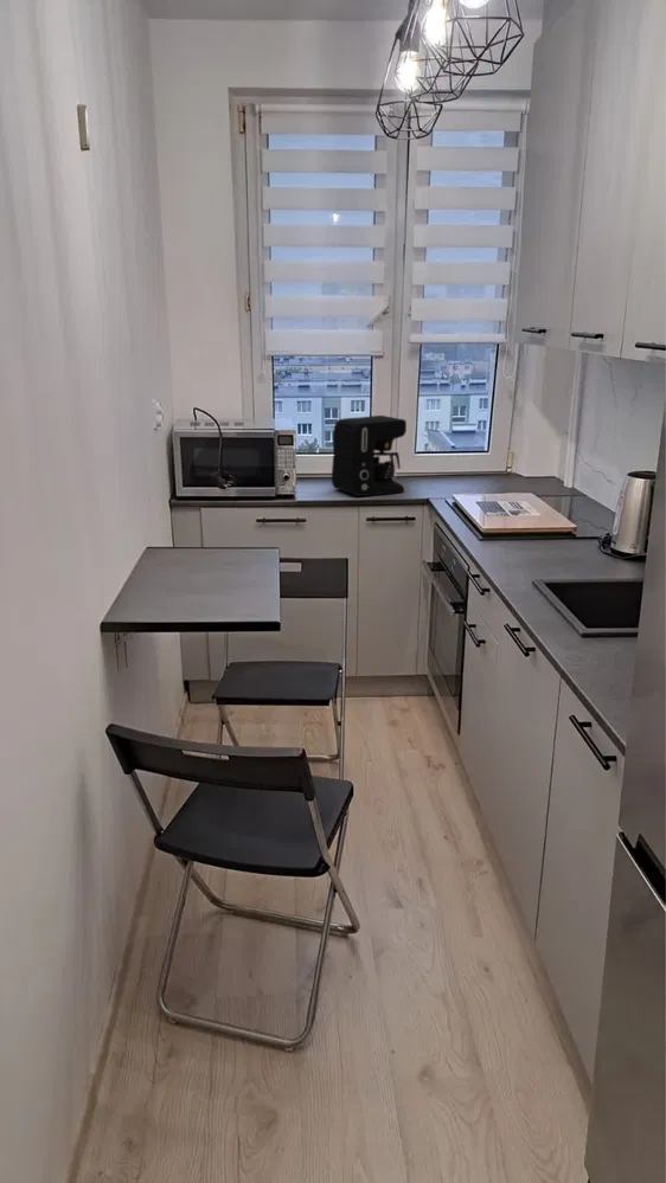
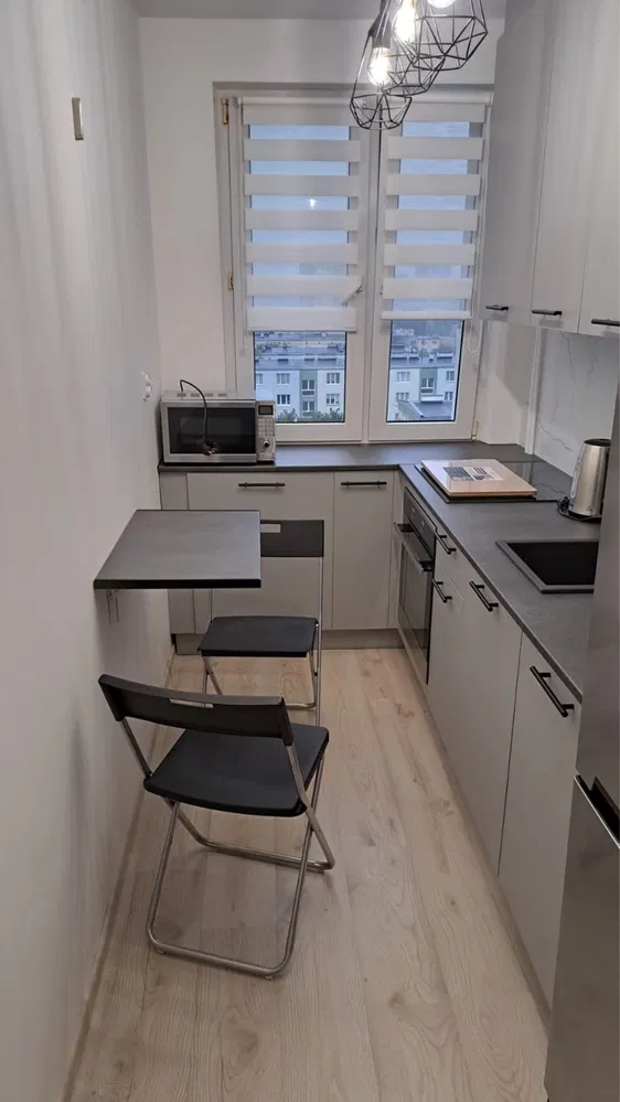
- coffee maker [331,414,408,497]
